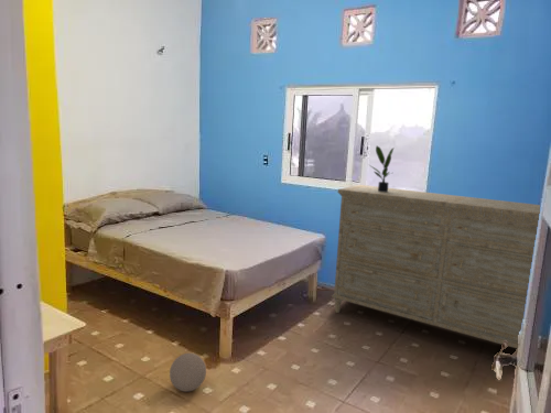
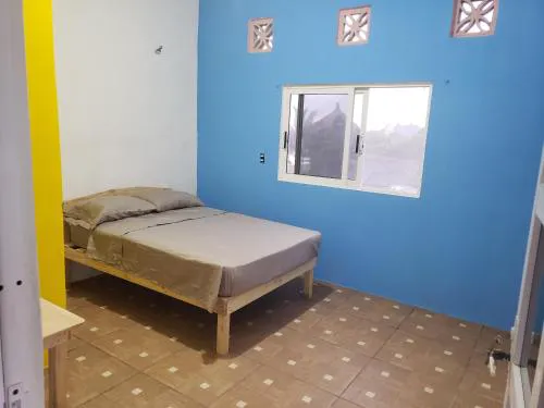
- ball [169,352,207,393]
- potted plant [367,145,396,192]
- dresser [331,184,541,349]
